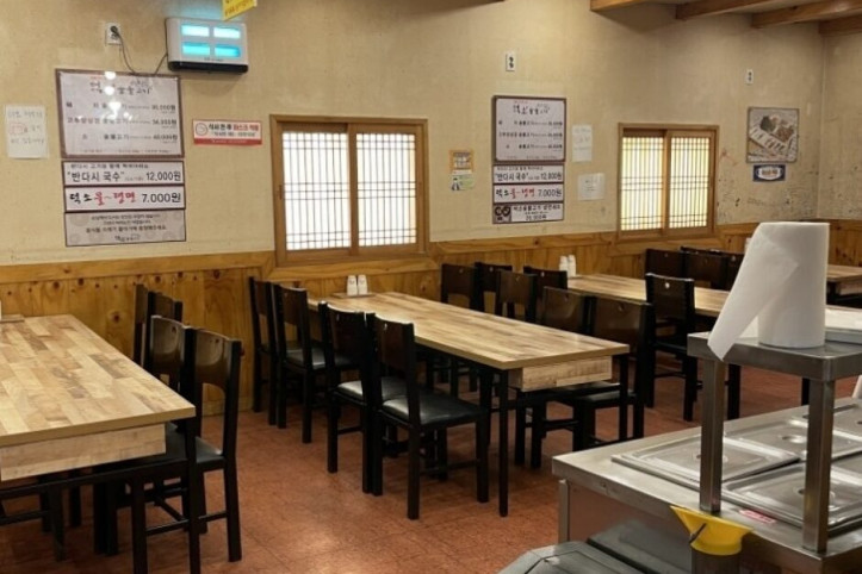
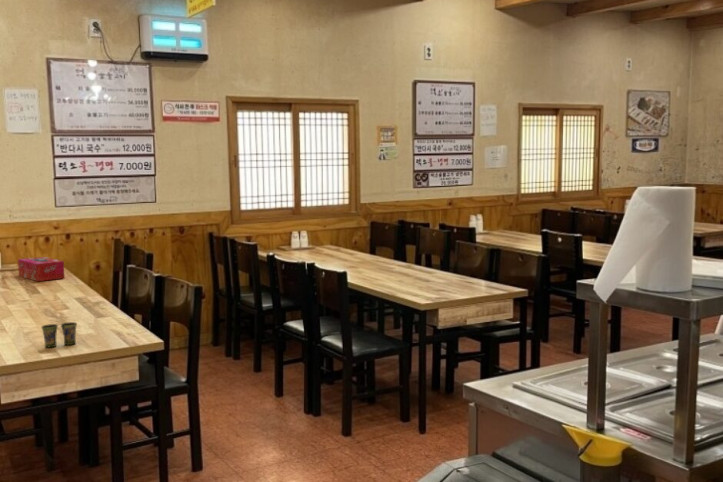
+ tissue box [17,256,65,282]
+ cup [40,321,78,349]
